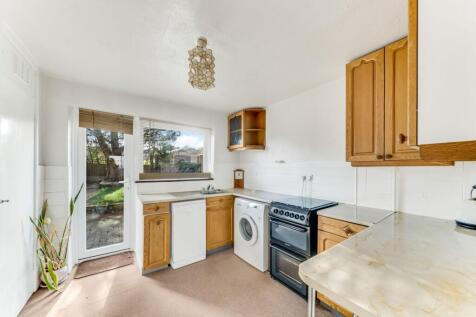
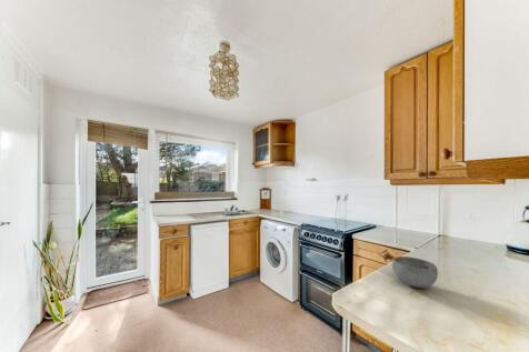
+ bowl [391,255,439,289]
